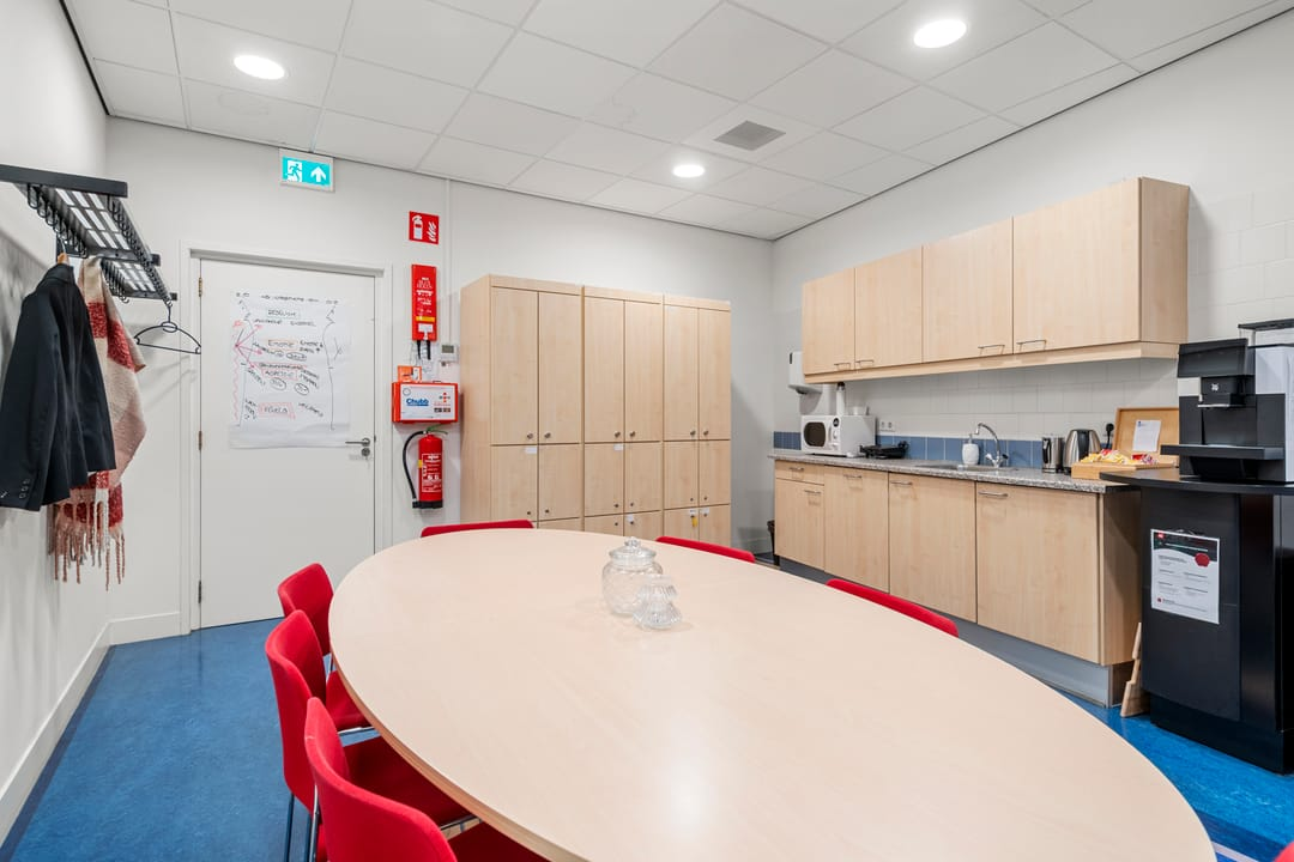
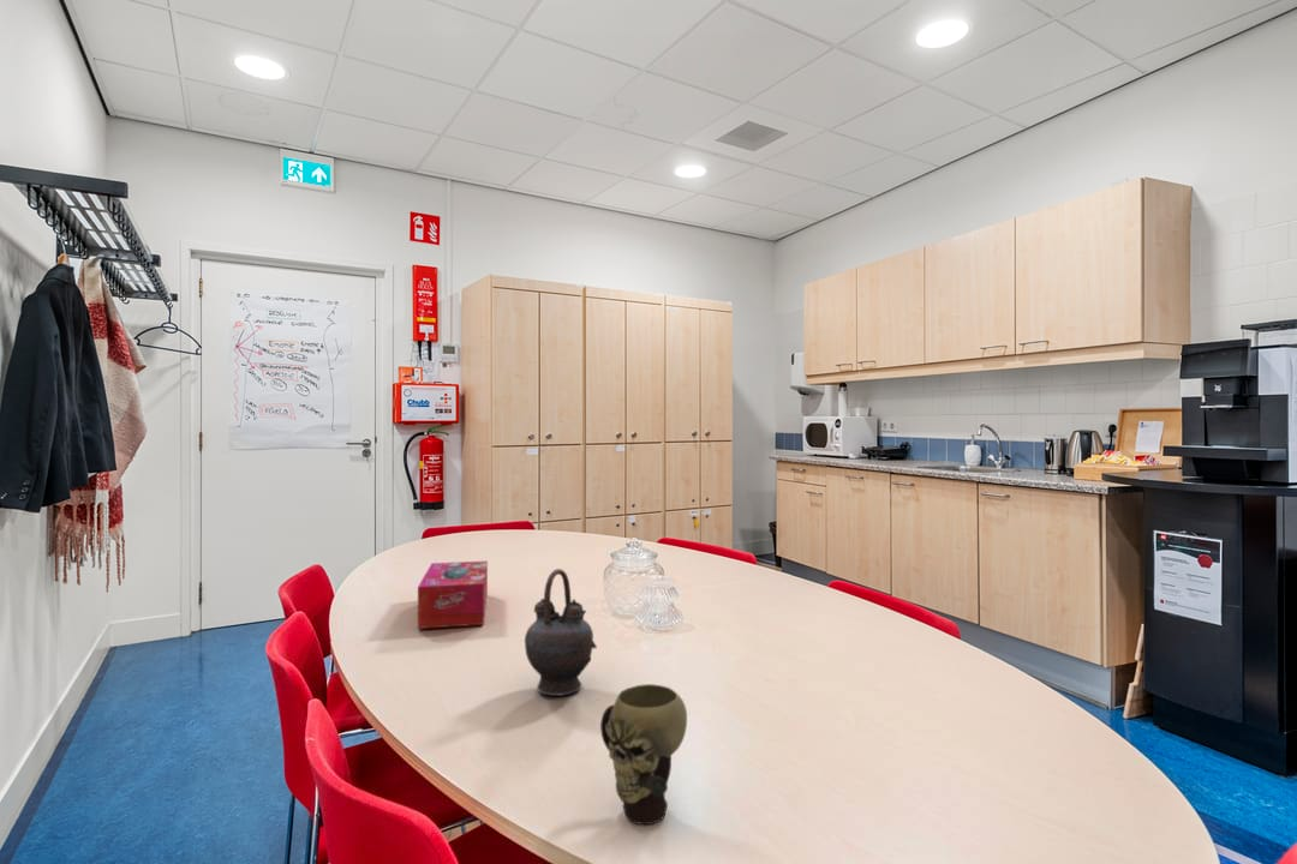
+ tissue box [417,560,489,630]
+ teapot [524,568,598,697]
+ mug [599,683,688,826]
